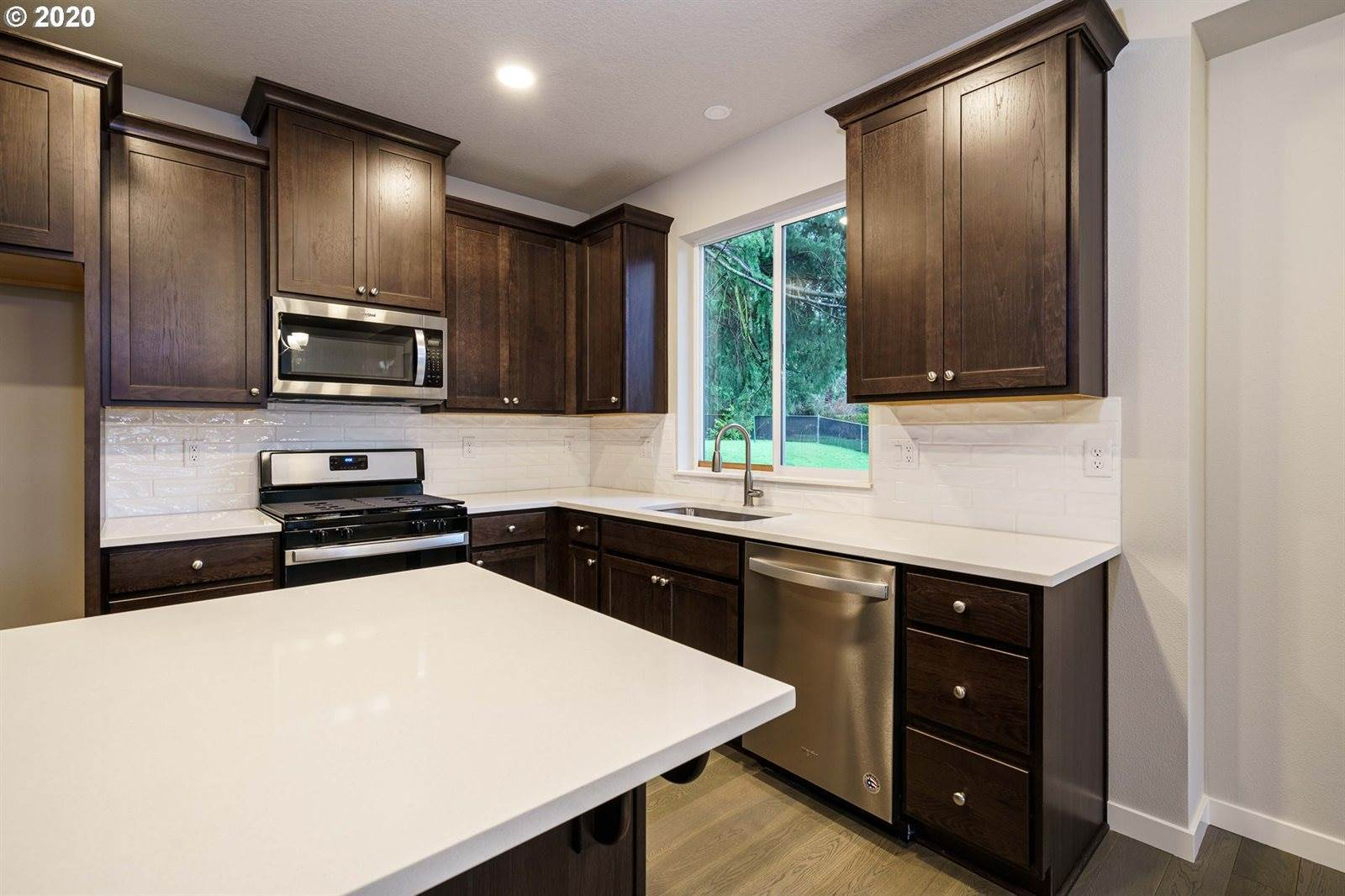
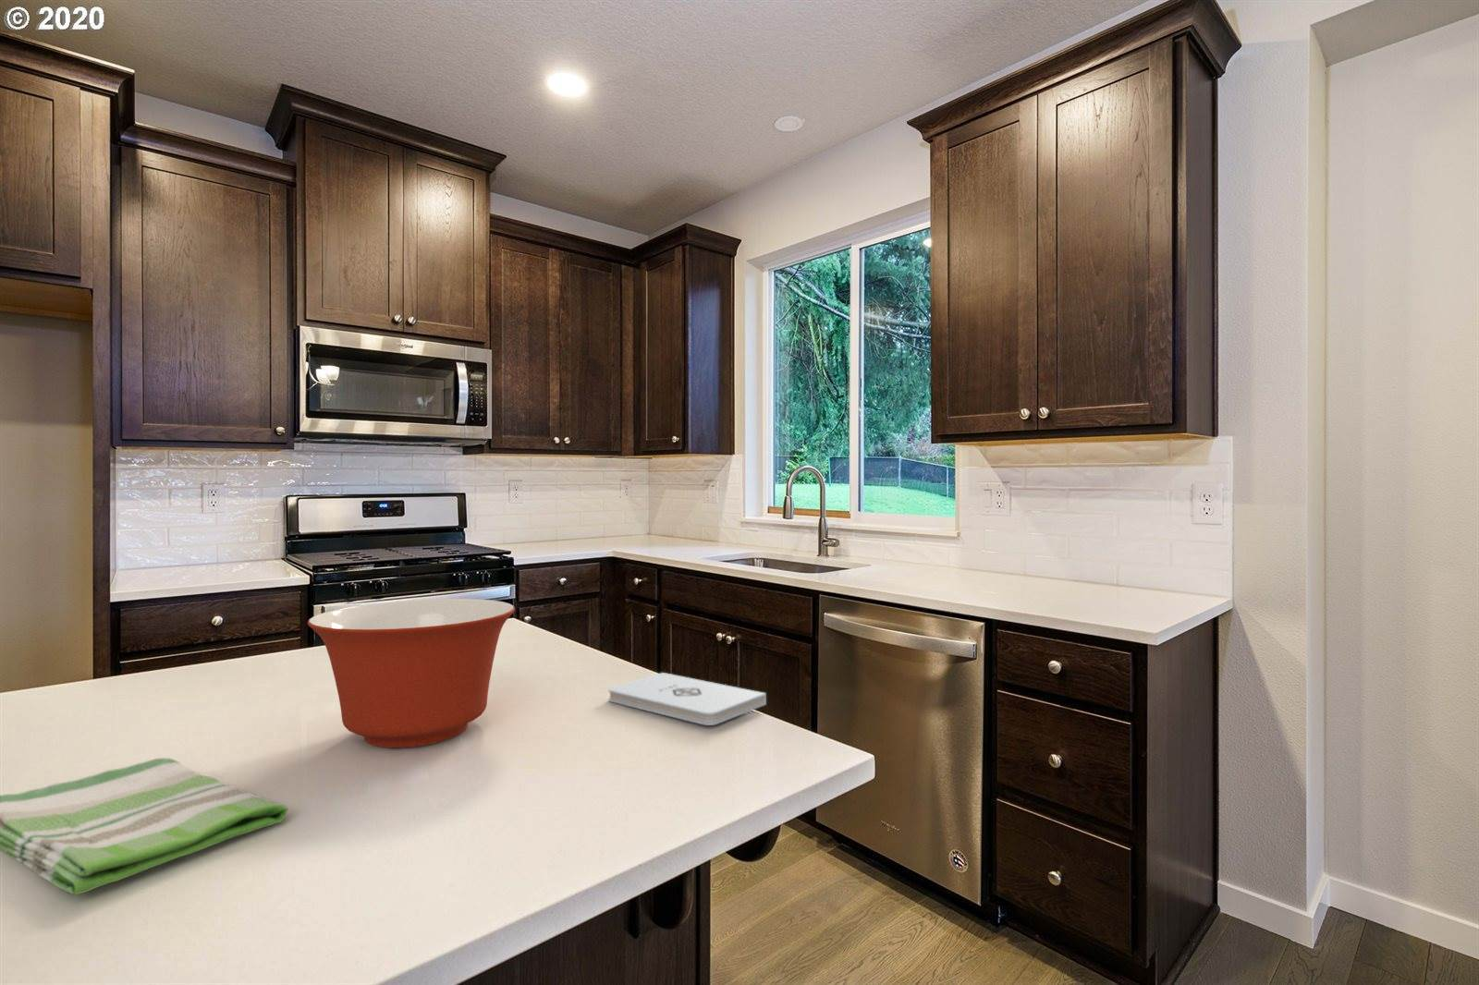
+ notepad [607,672,768,727]
+ mixing bowl [307,598,516,749]
+ dish towel [0,756,288,896]
